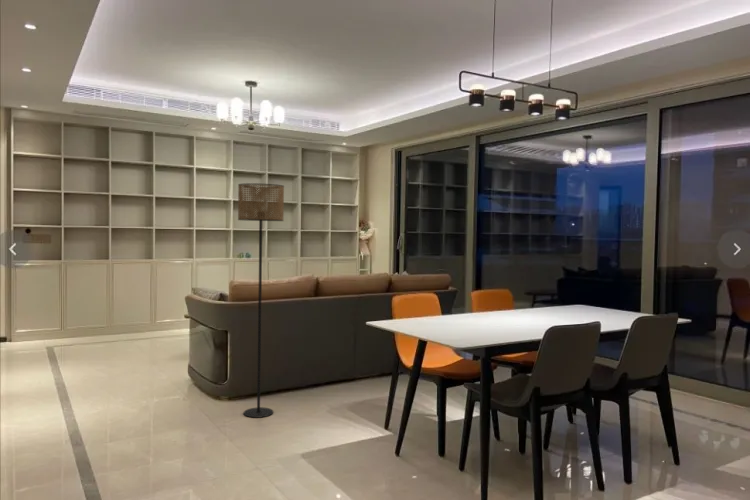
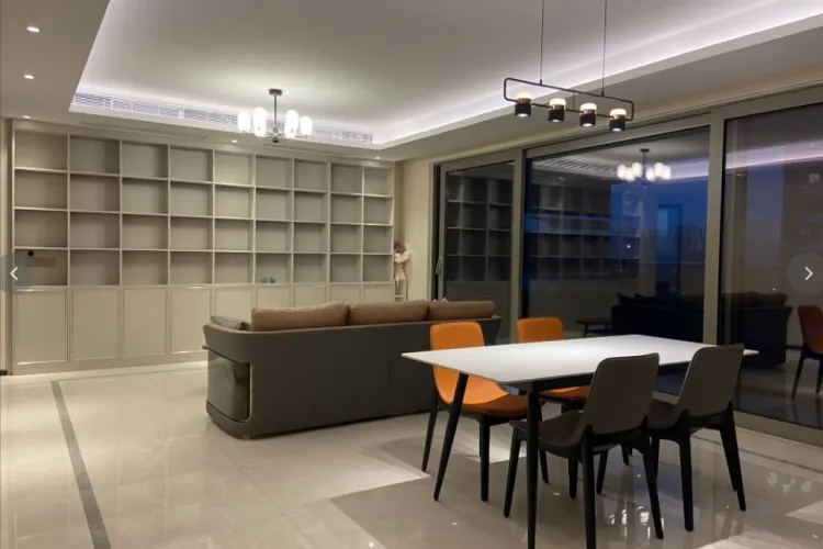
- floor lamp [237,182,285,419]
